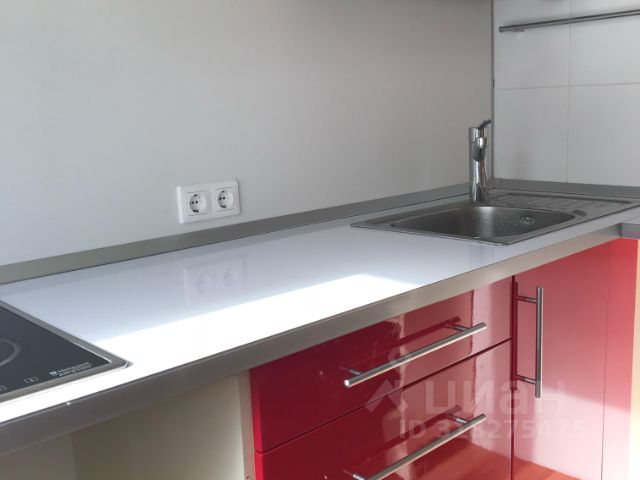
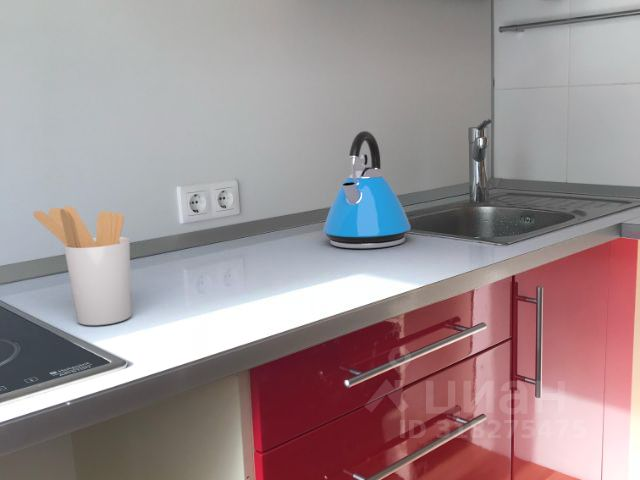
+ kettle [322,130,412,250]
+ utensil holder [32,205,133,326]
